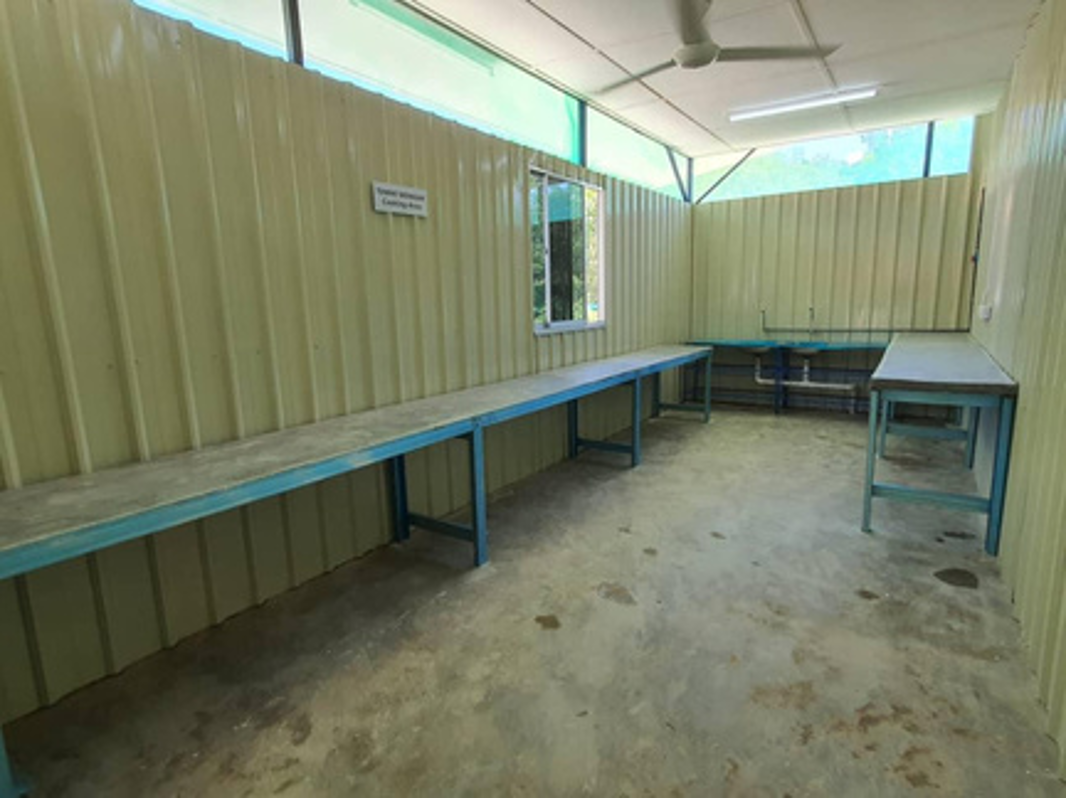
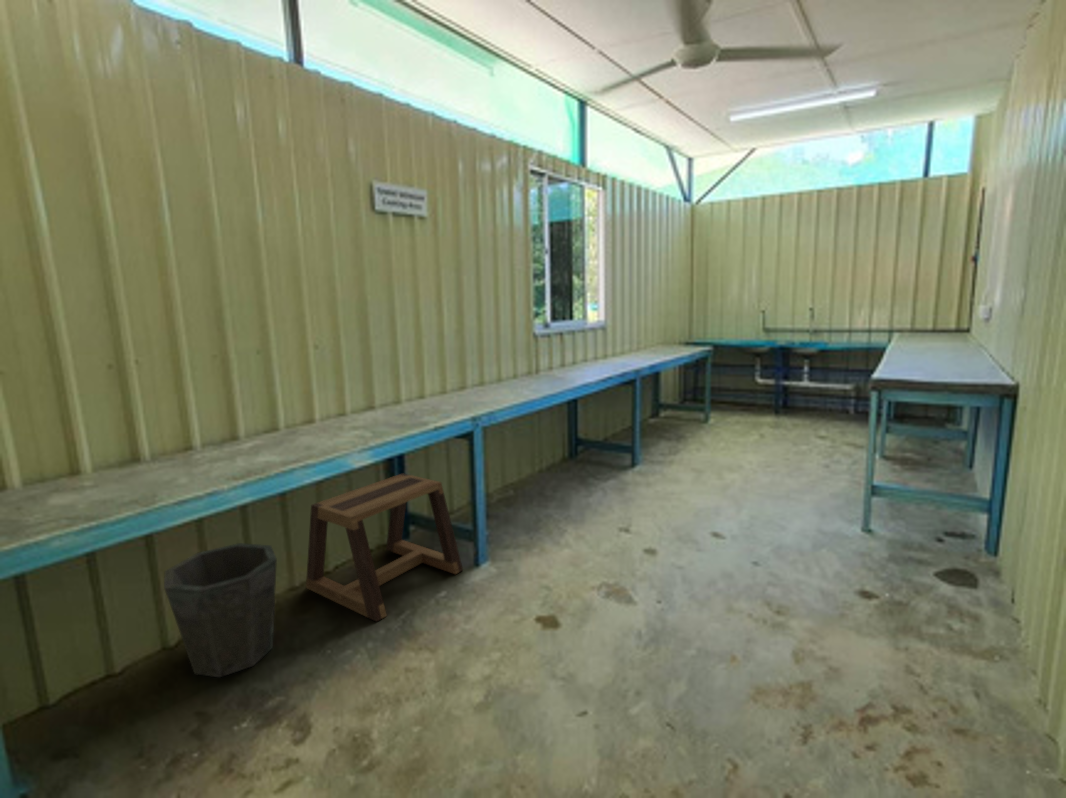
+ stool [305,472,464,623]
+ waste bin [163,542,278,678]
